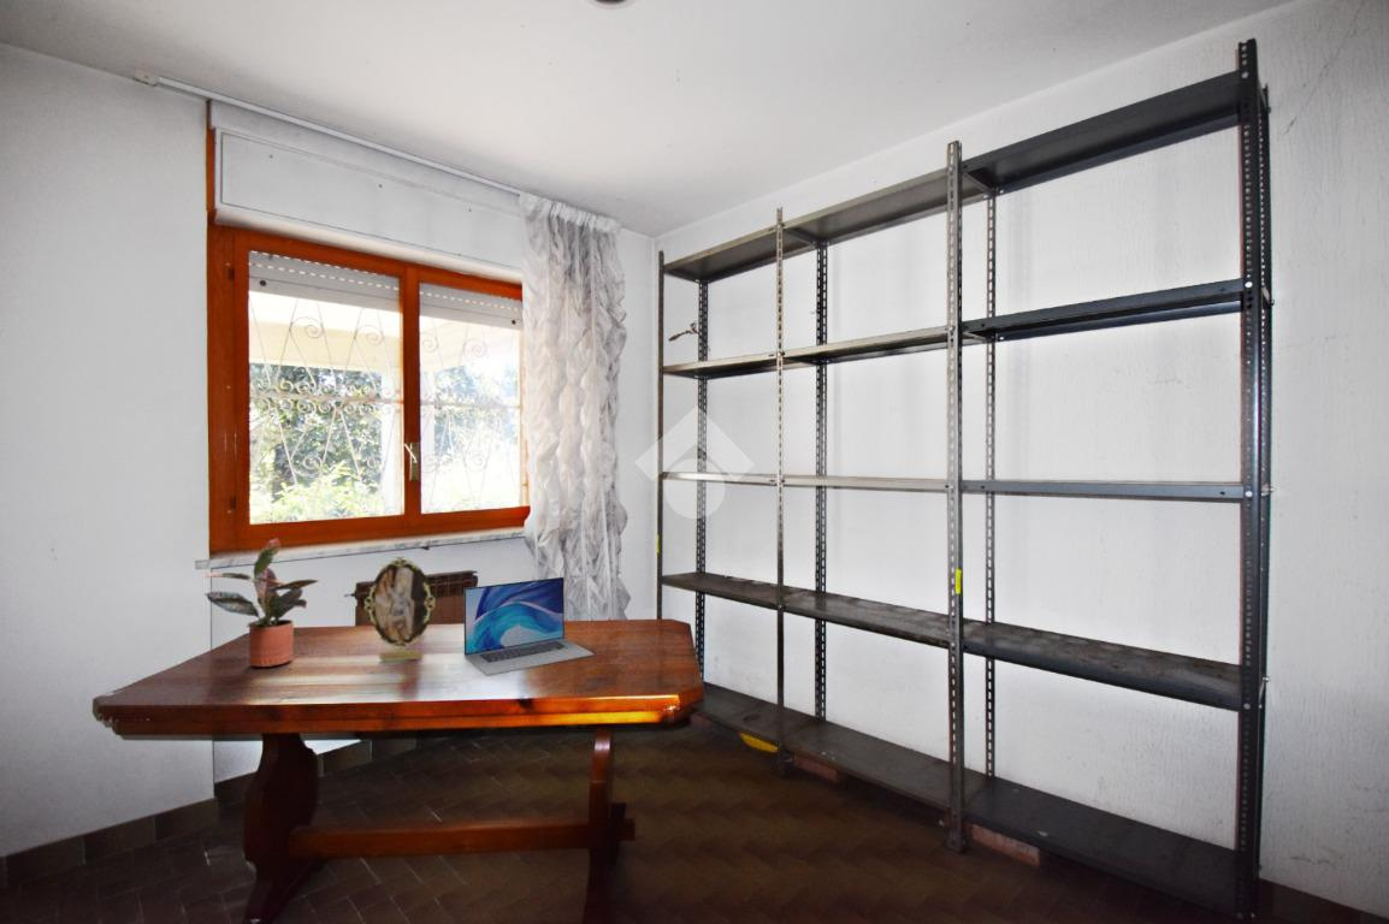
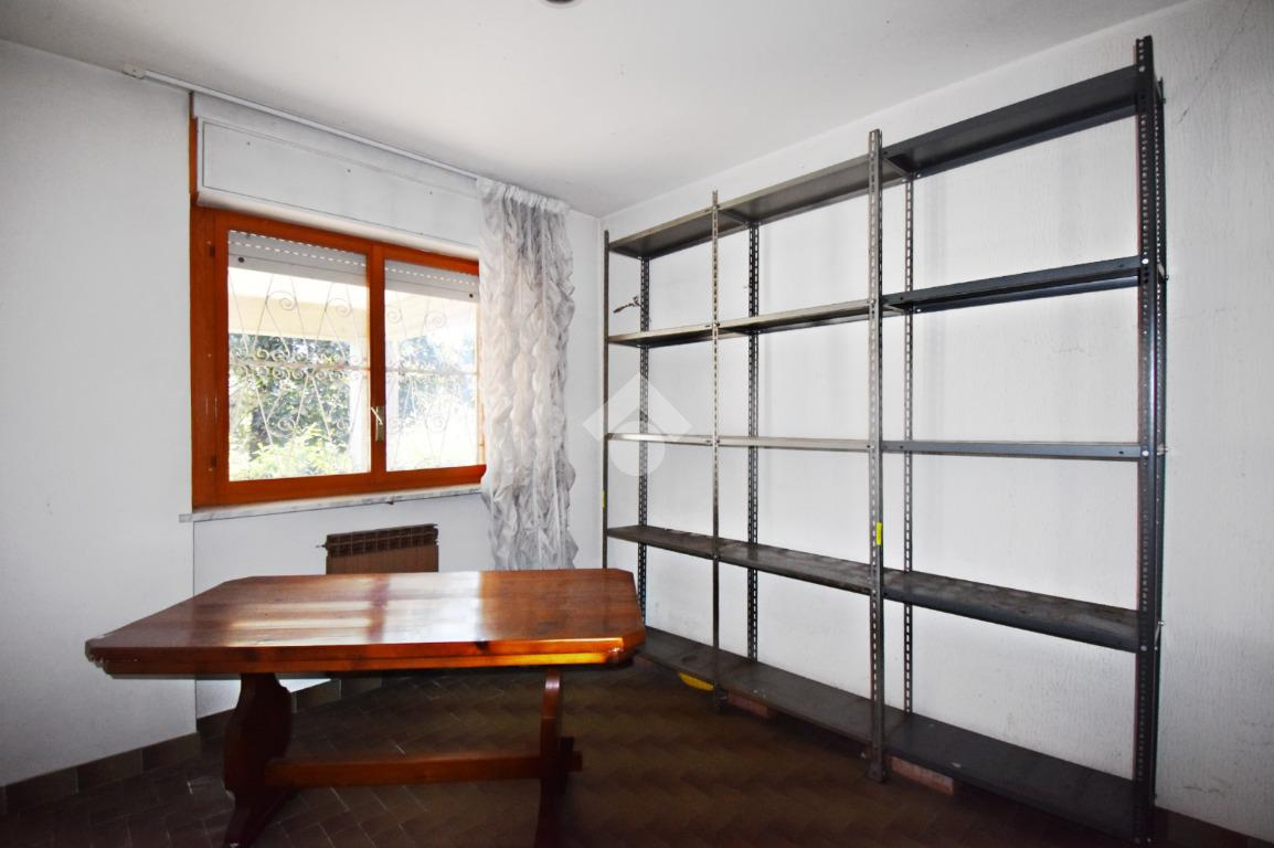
- potted plant [203,537,319,669]
- laptop [462,576,595,676]
- picture frame [363,555,437,662]
